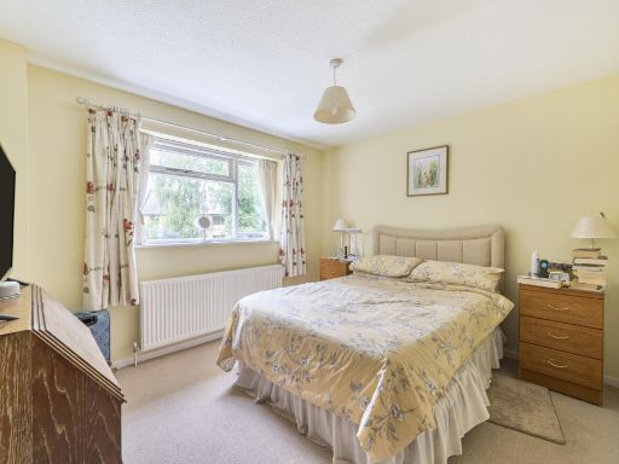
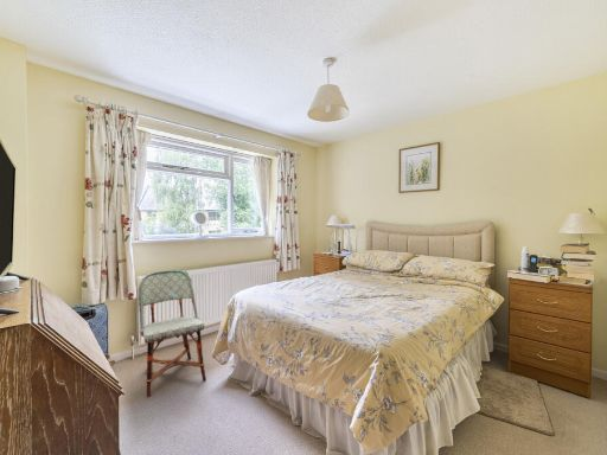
+ chair [138,269,207,398]
